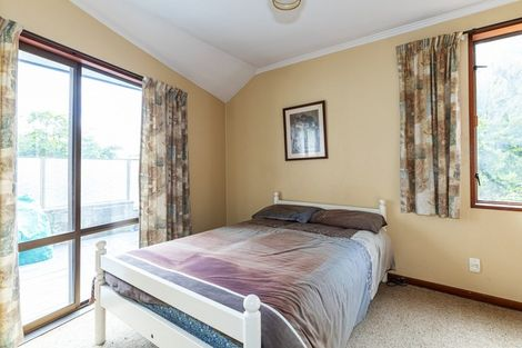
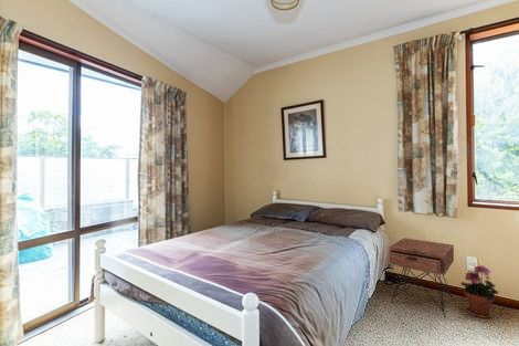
+ potted plant [459,264,499,319]
+ nightstand [386,237,455,319]
